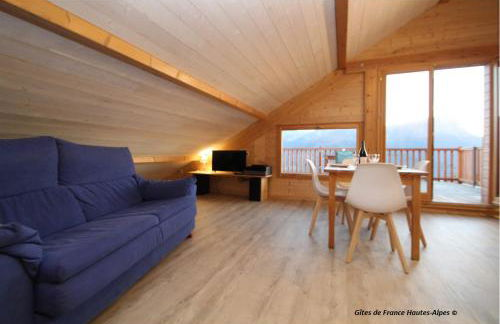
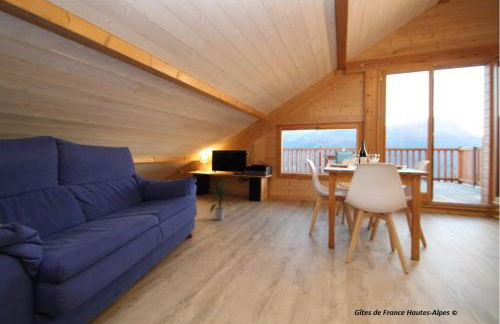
+ indoor plant [206,179,236,221]
